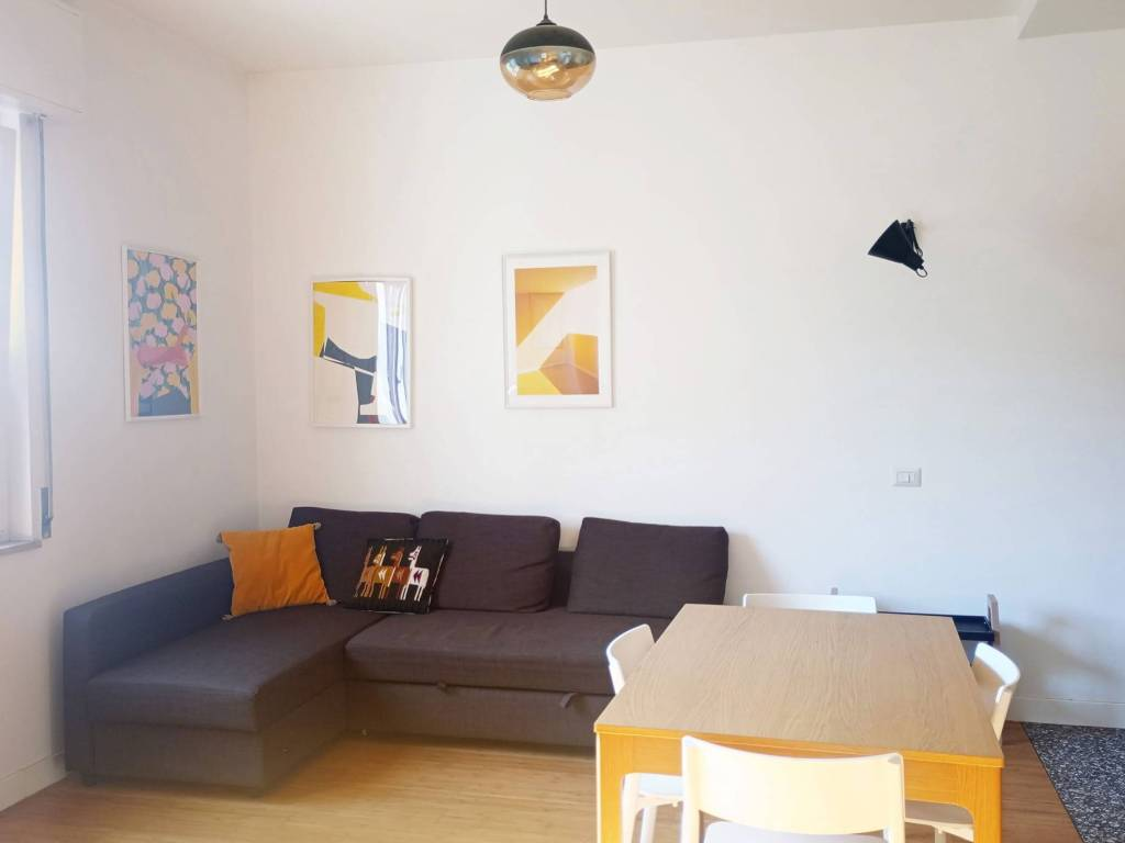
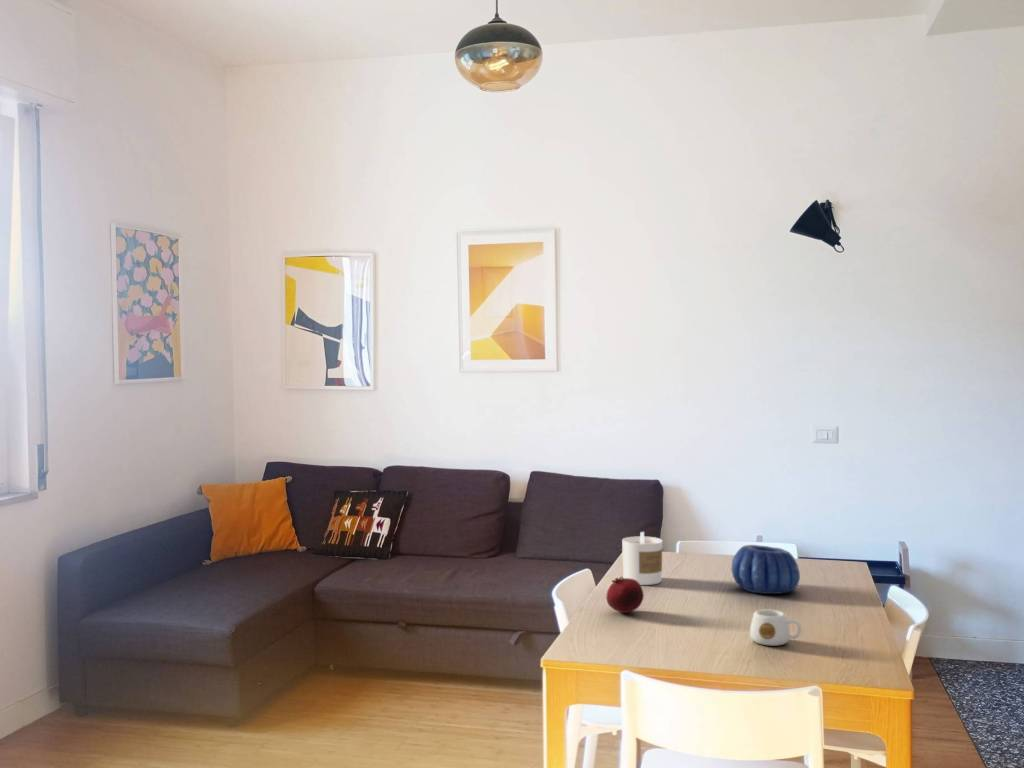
+ mug [749,609,802,647]
+ decorative bowl [731,544,801,595]
+ candle [621,531,663,586]
+ fruit [605,576,645,614]
